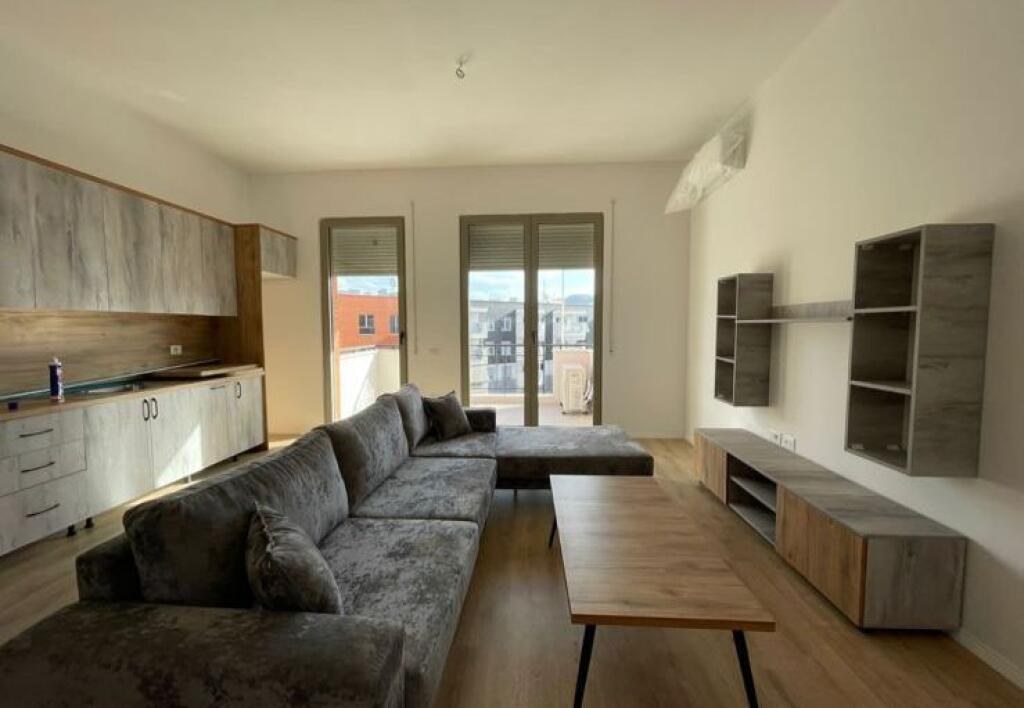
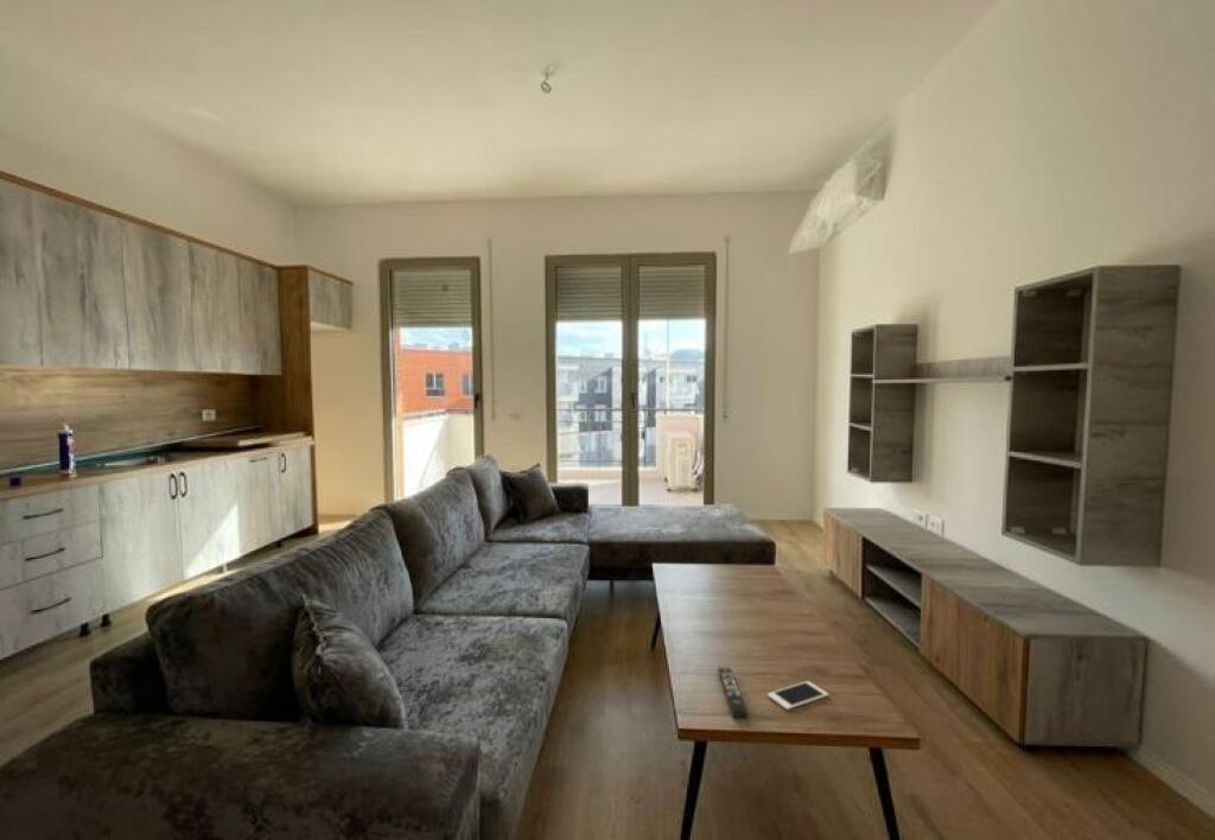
+ cell phone [766,680,829,711]
+ remote control [717,667,749,718]
